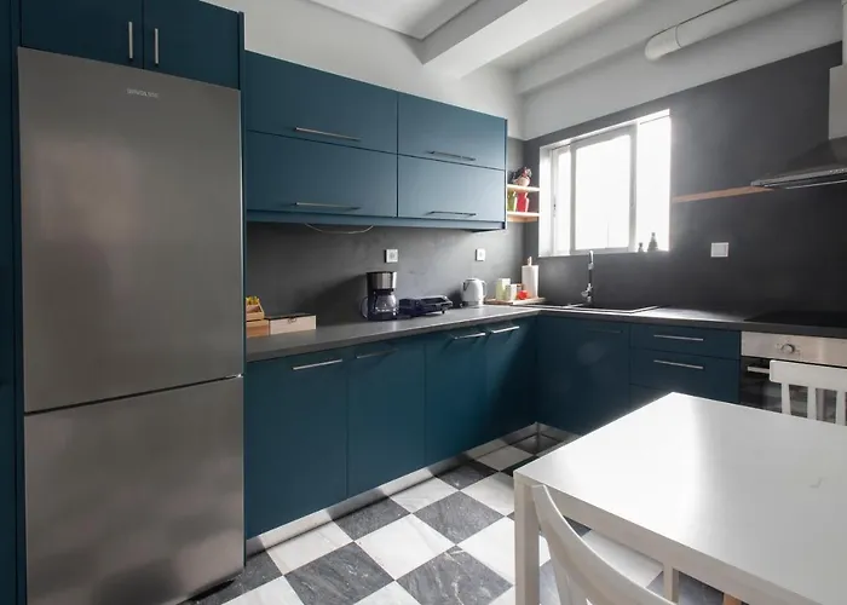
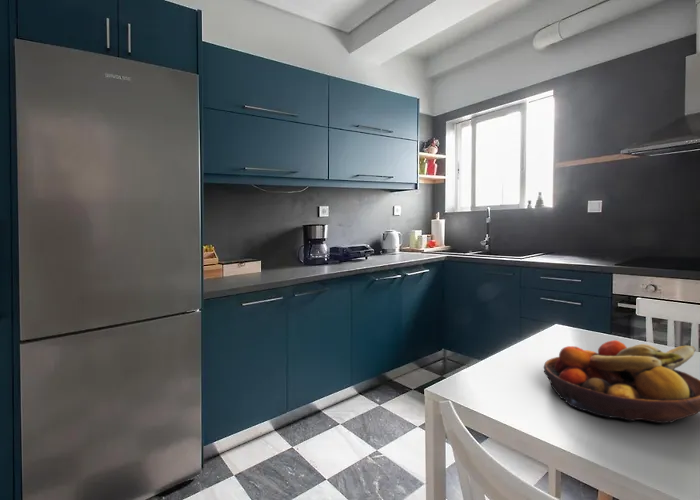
+ fruit bowl [543,339,700,424]
